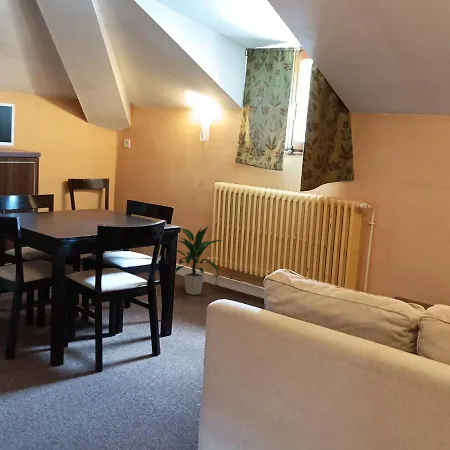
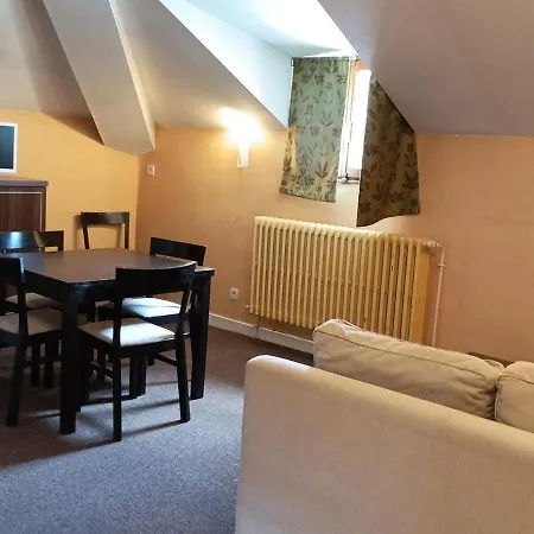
- indoor plant [175,225,225,296]
